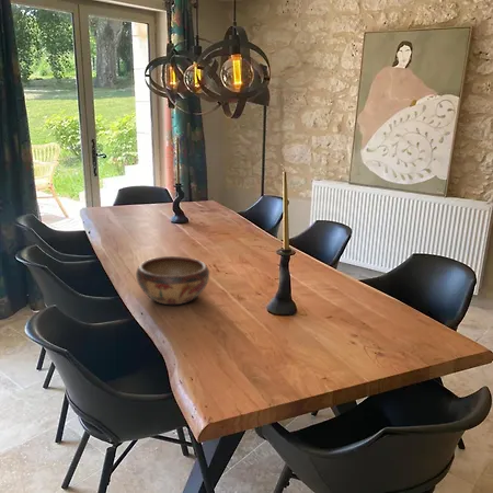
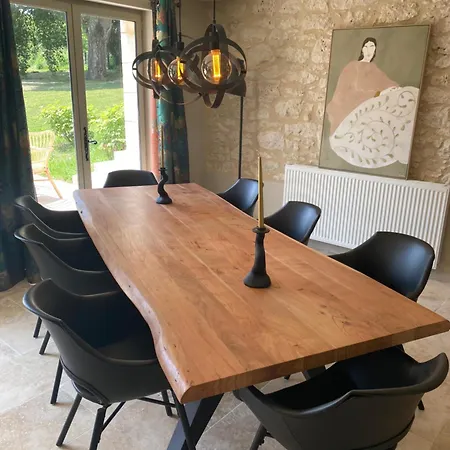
- decorative bowl [135,255,210,306]
